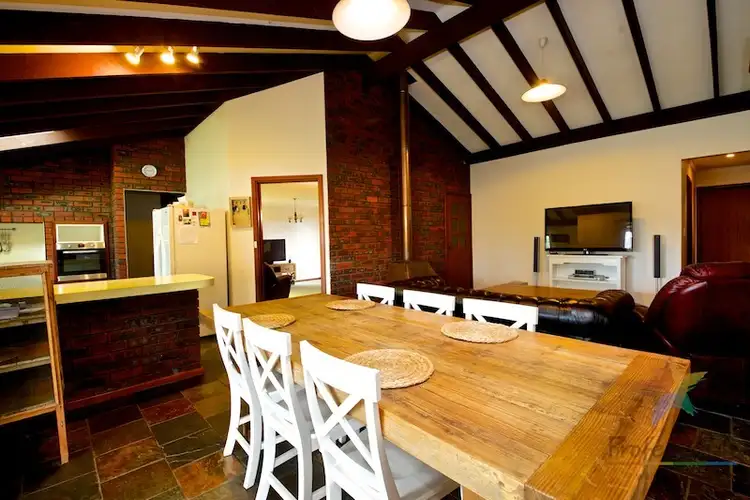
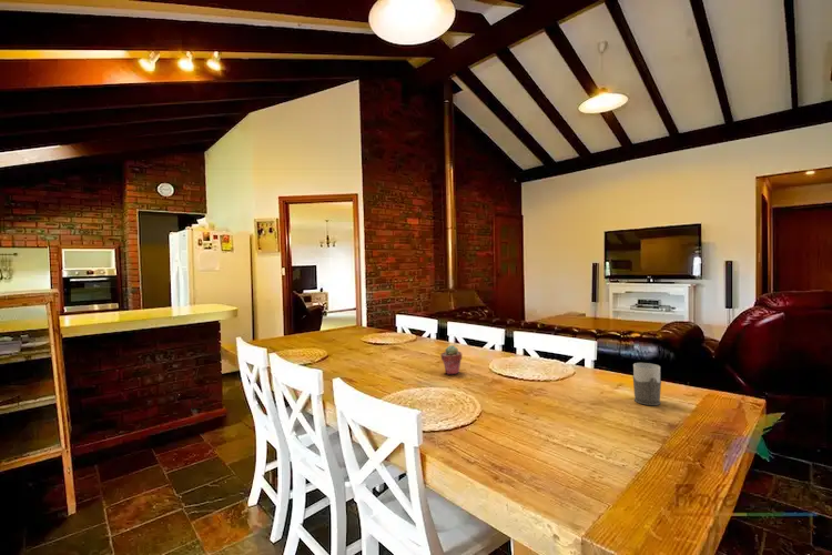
+ potted succulent [440,344,464,375]
+ mug [632,362,662,406]
